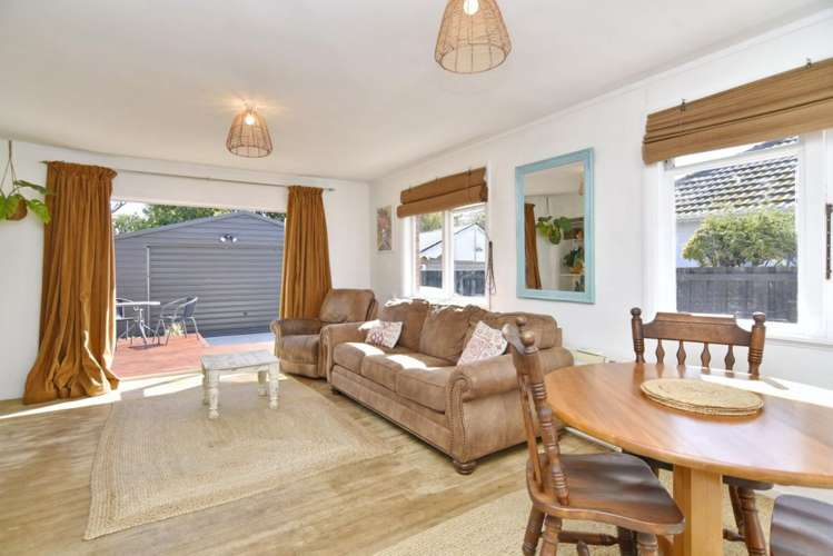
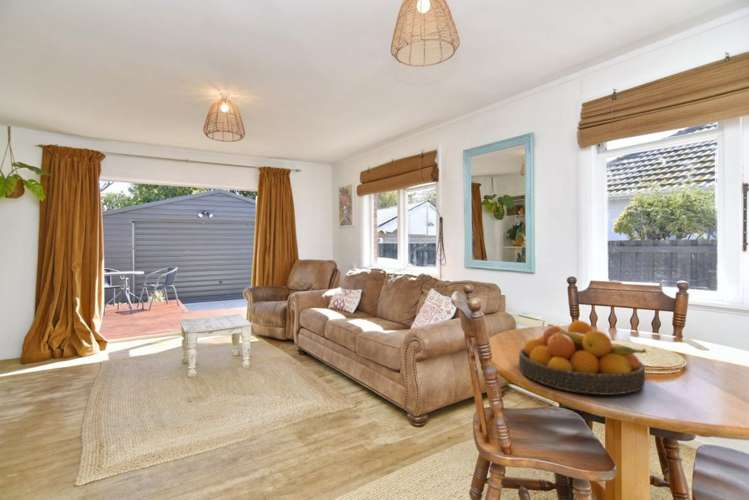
+ fruit bowl [518,320,648,396]
